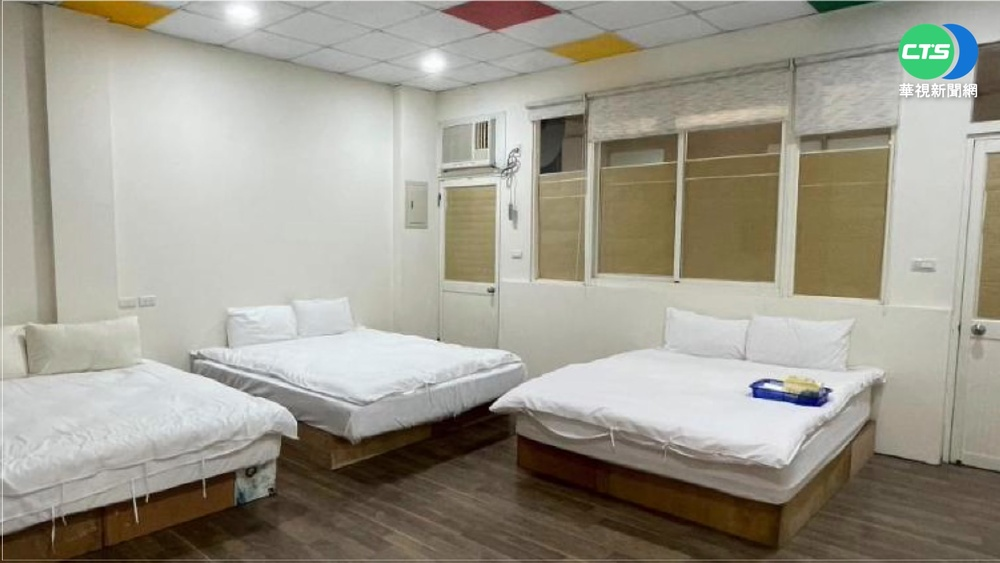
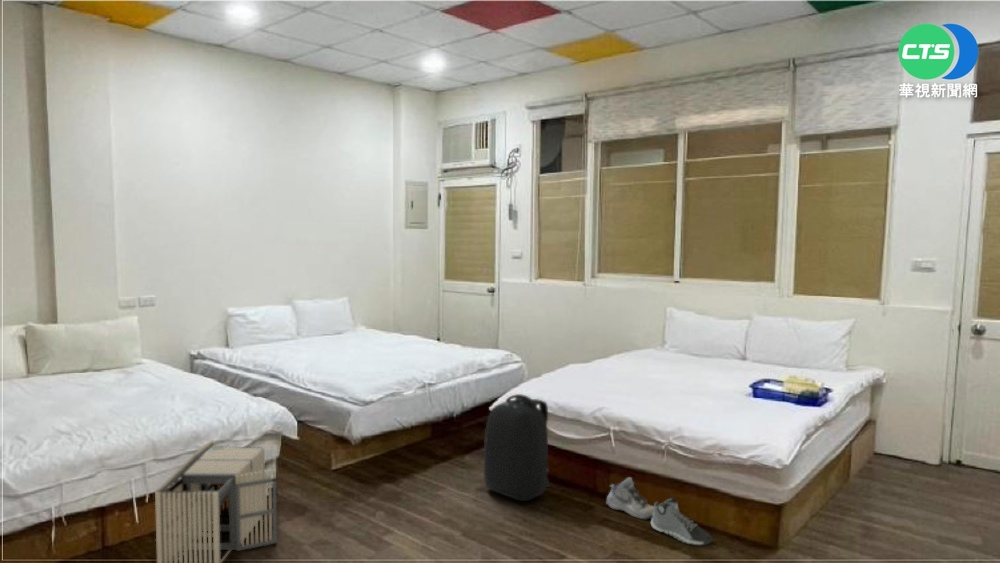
+ backpack [483,393,552,502]
+ sneaker [650,497,713,547]
+ storage bin [154,438,278,563]
+ shoe [605,476,654,521]
